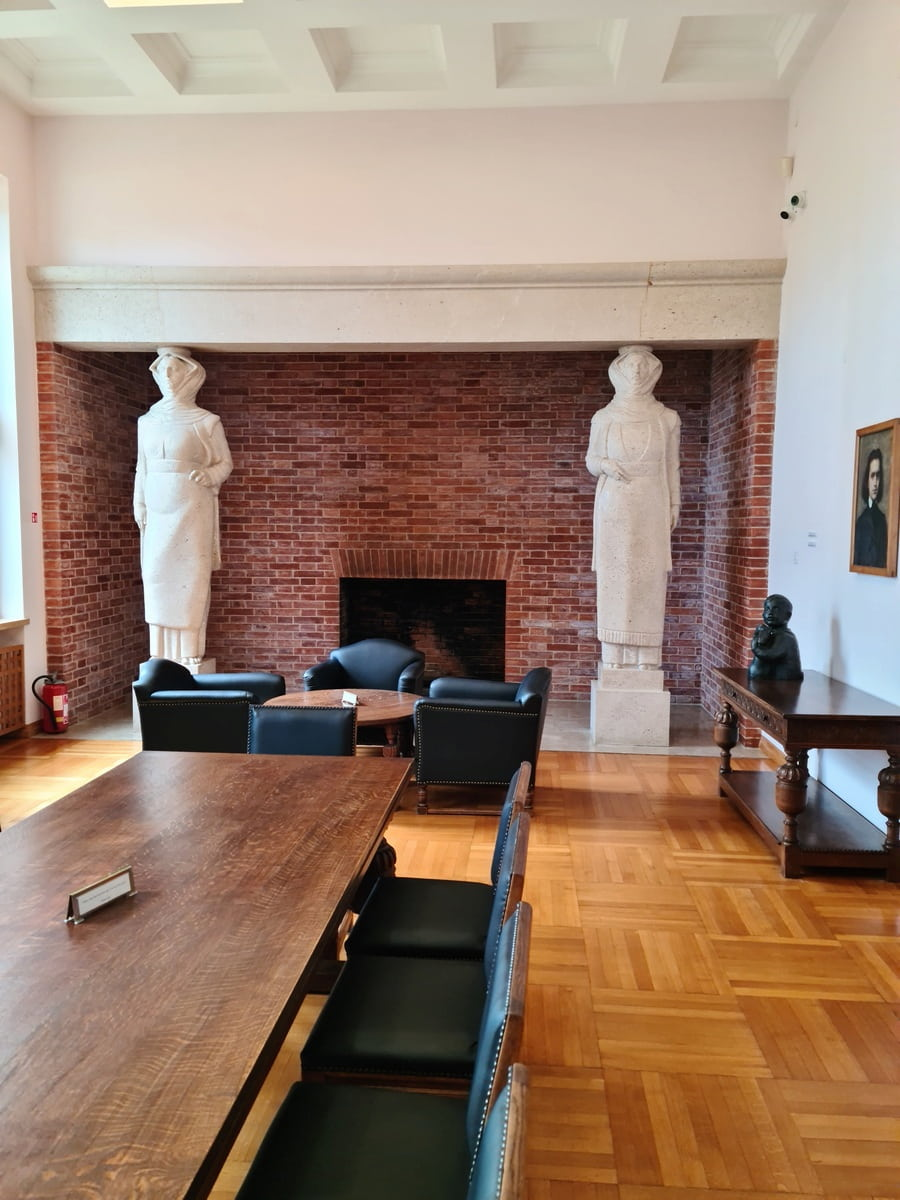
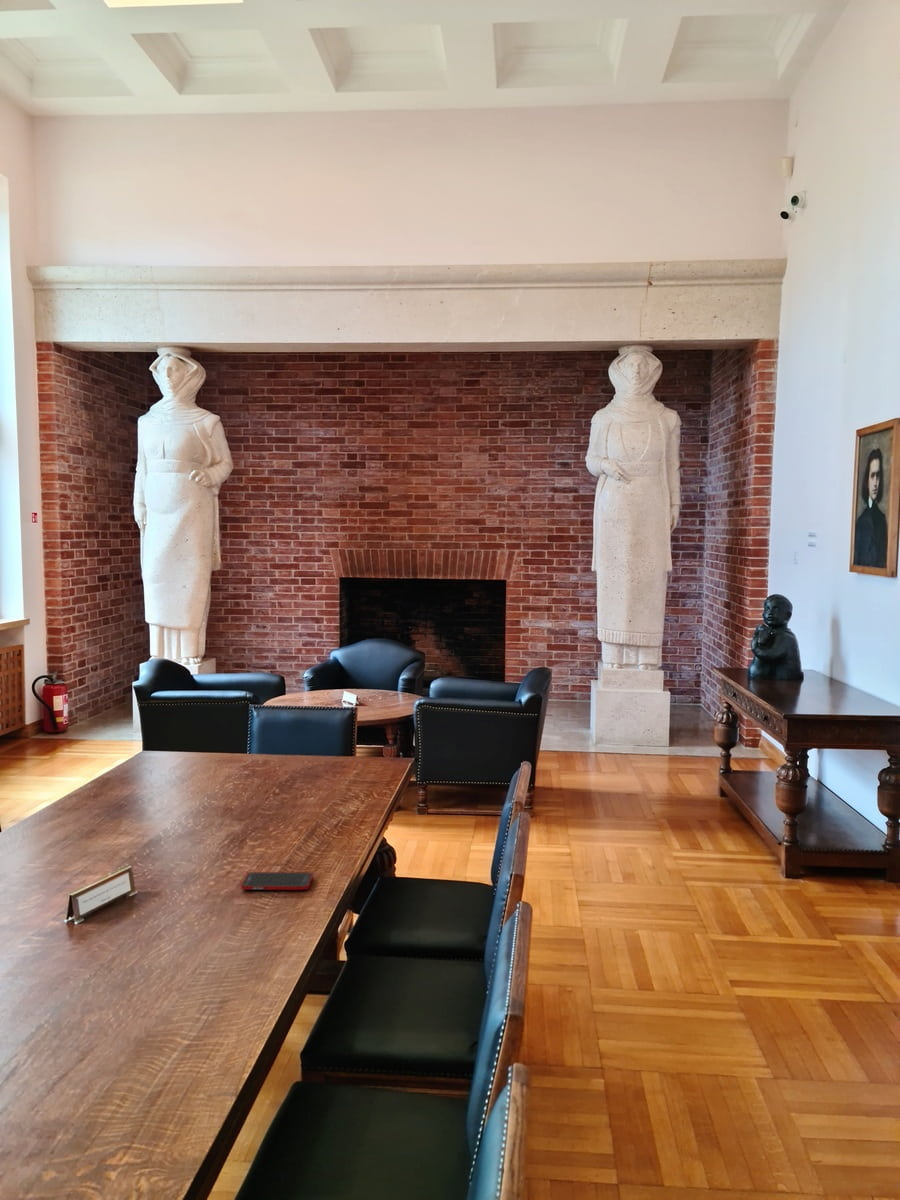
+ cell phone [240,871,314,891]
